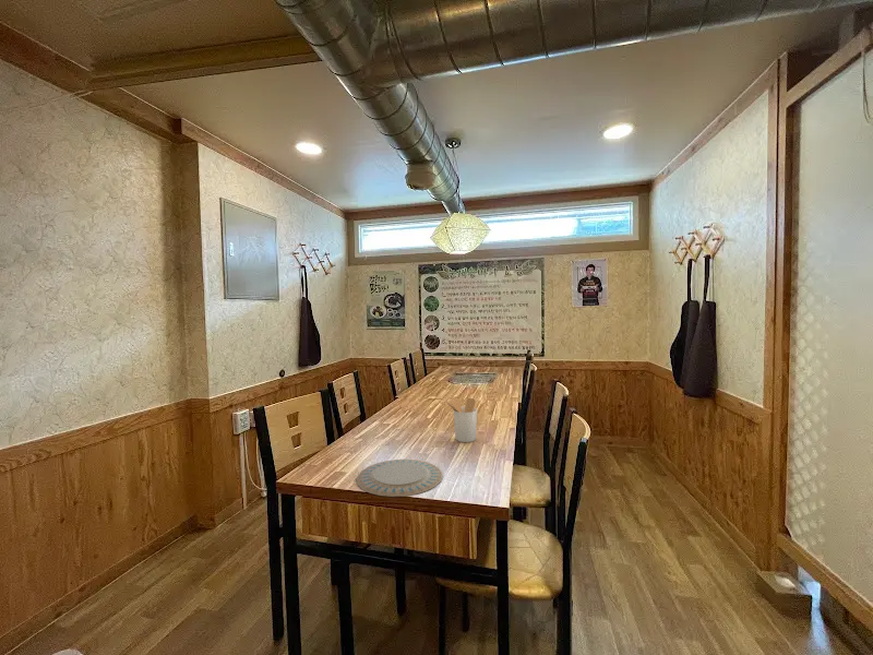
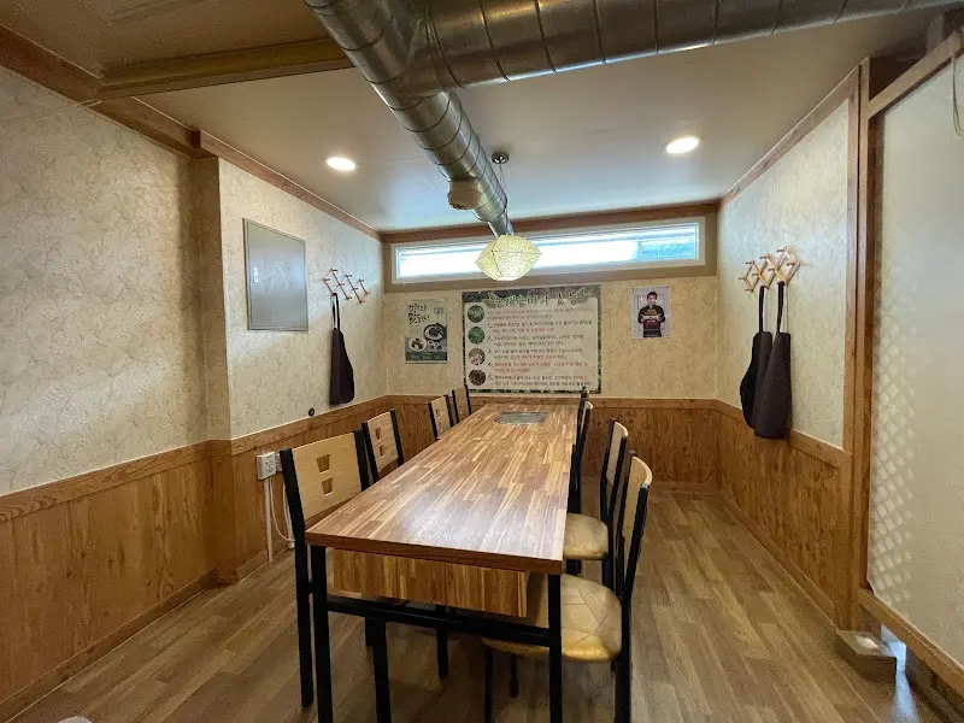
- utensil holder [442,396,478,443]
- chinaware [355,458,444,498]
